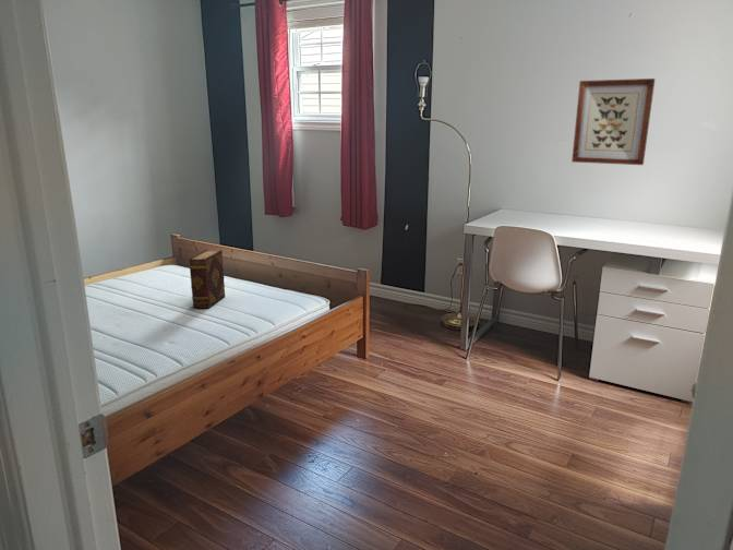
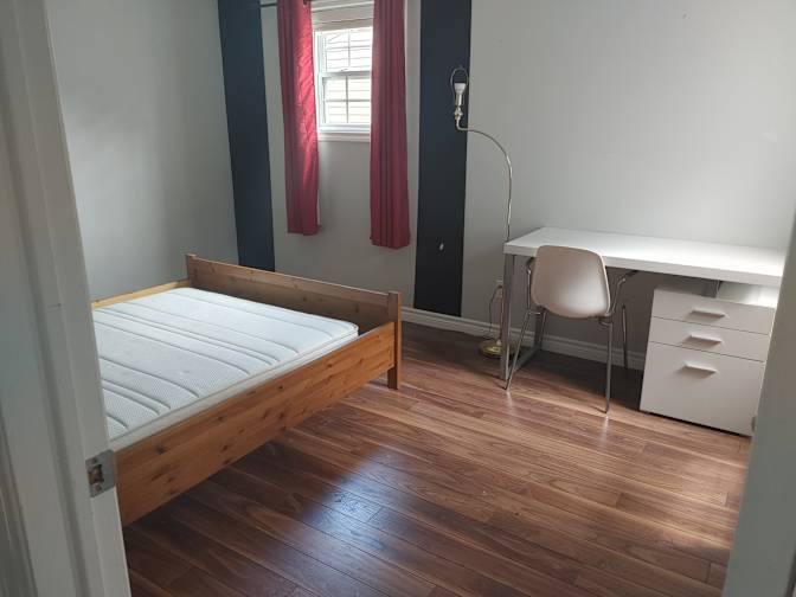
- diary [188,249,226,309]
- wall art [570,77,657,166]
